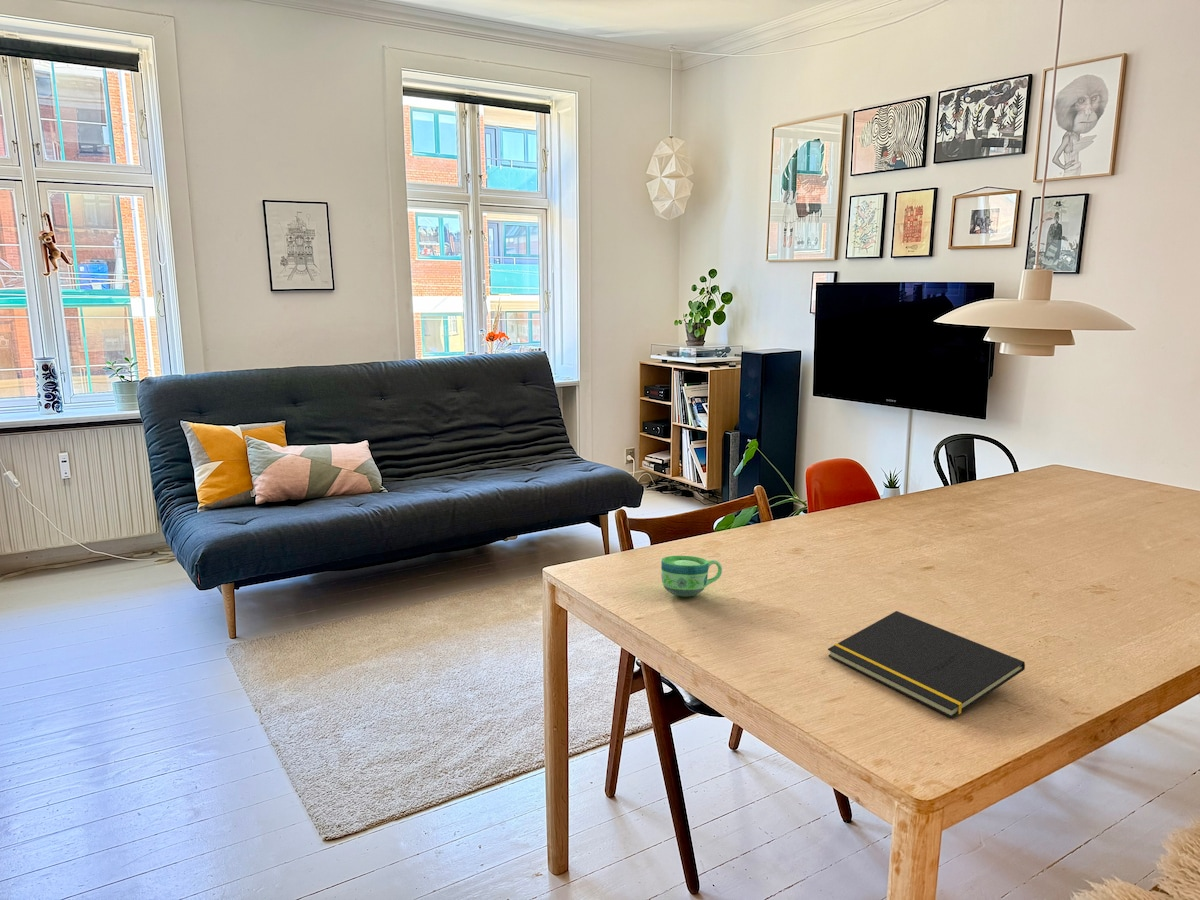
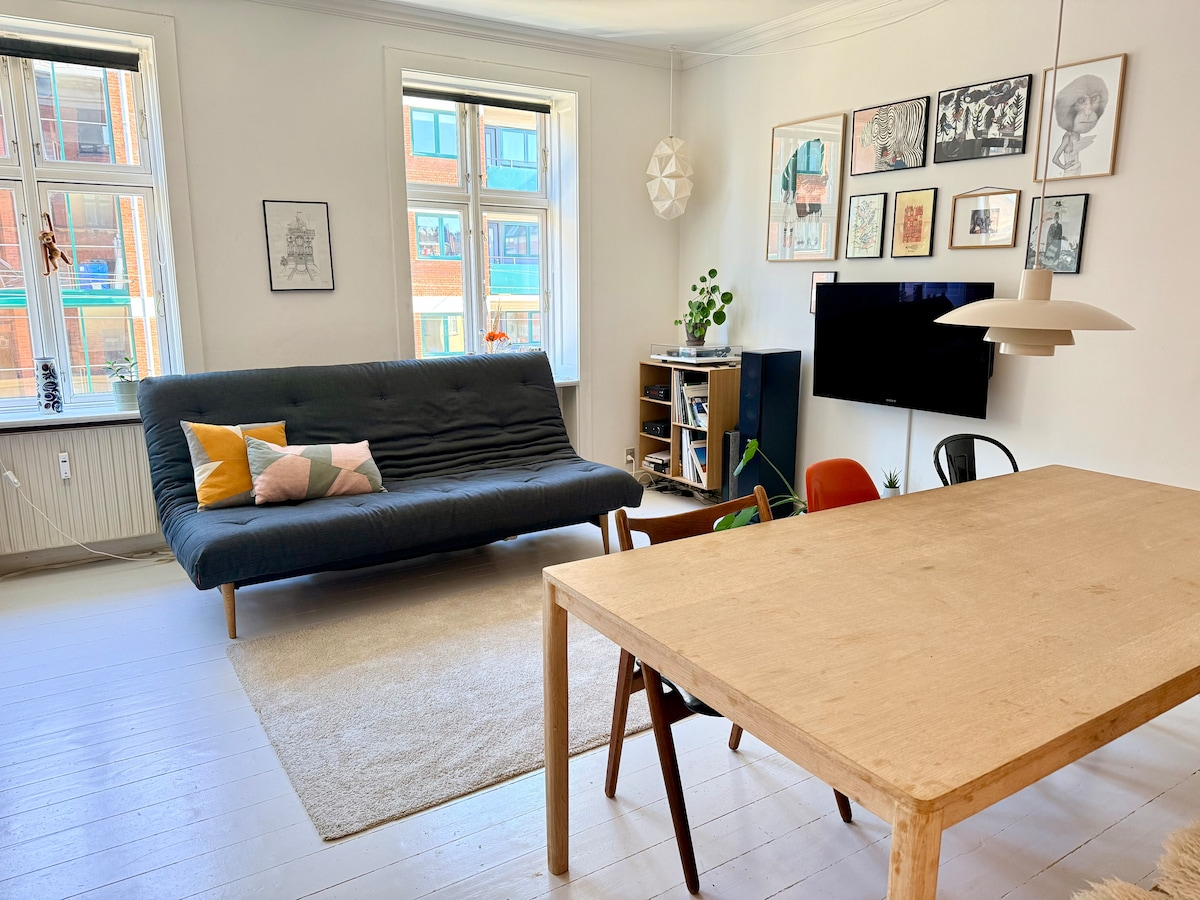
- cup [660,555,723,597]
- notepad [827,610,1026,719]
